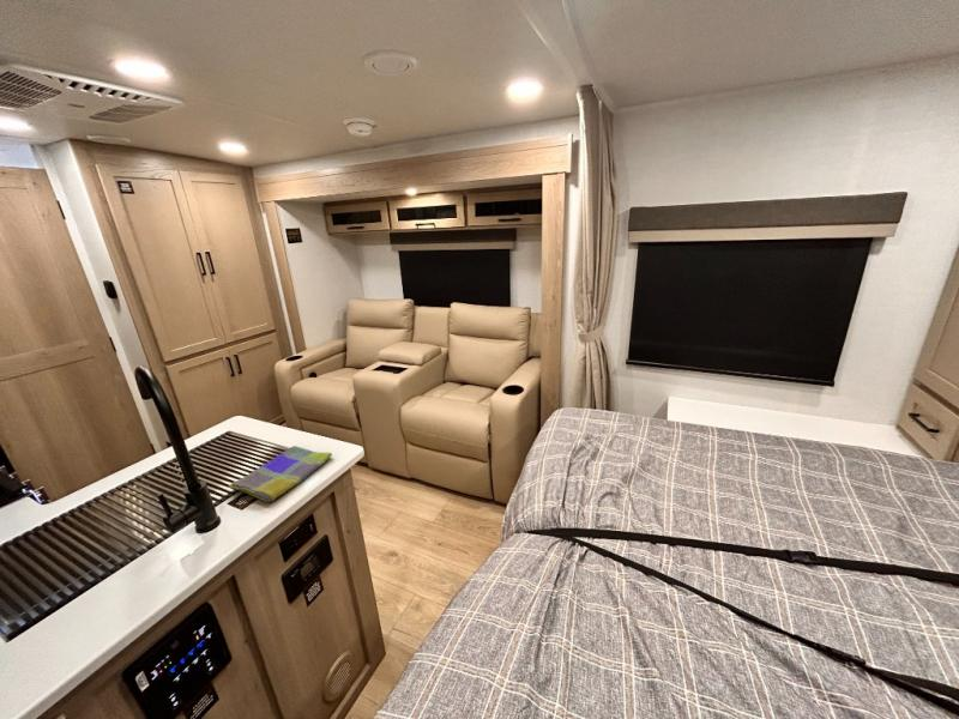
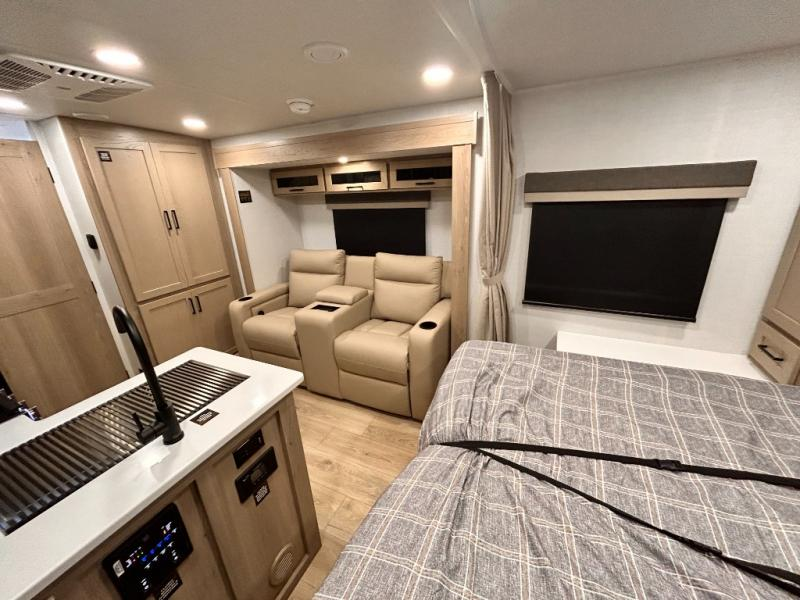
- dish towel [228,445,333,503]
